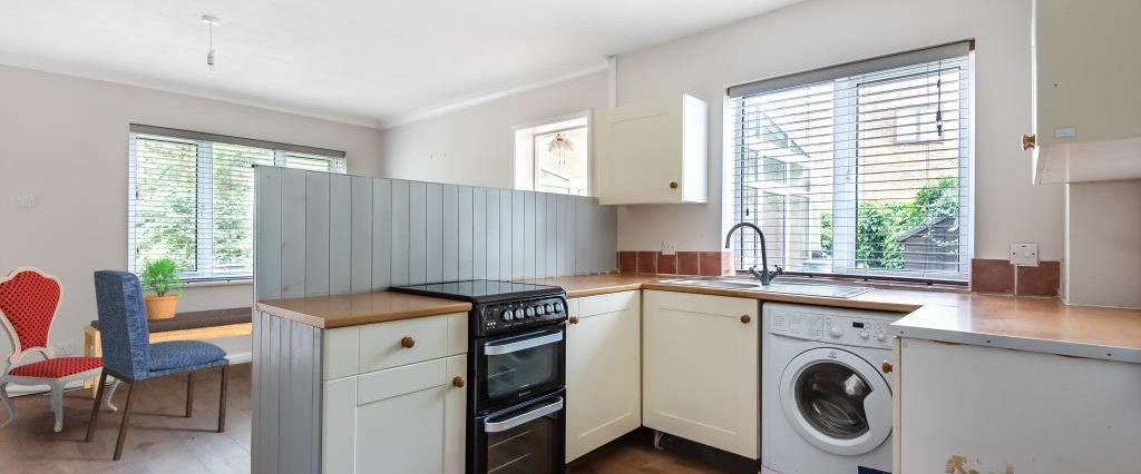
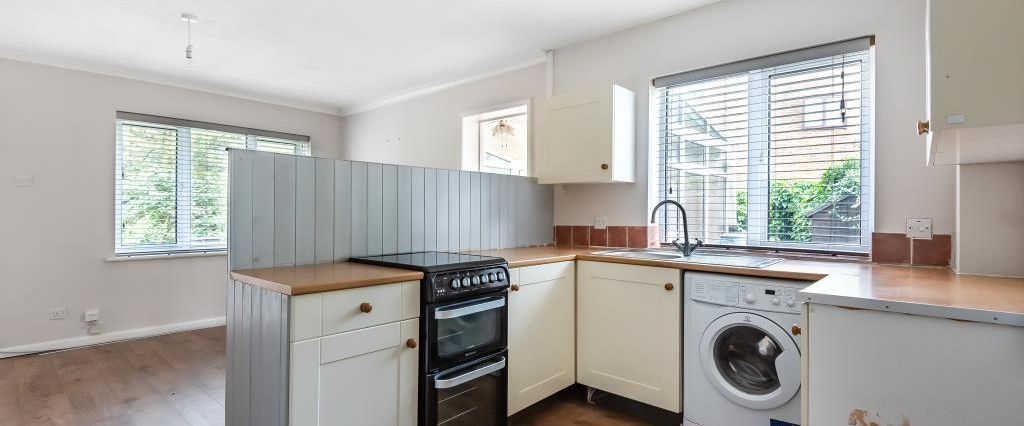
- potted plant [135,256,189,319]
- bench [82,306,253,399]
- dining chair [84,269,231,462]
- dining chair [0,266,121,433]
